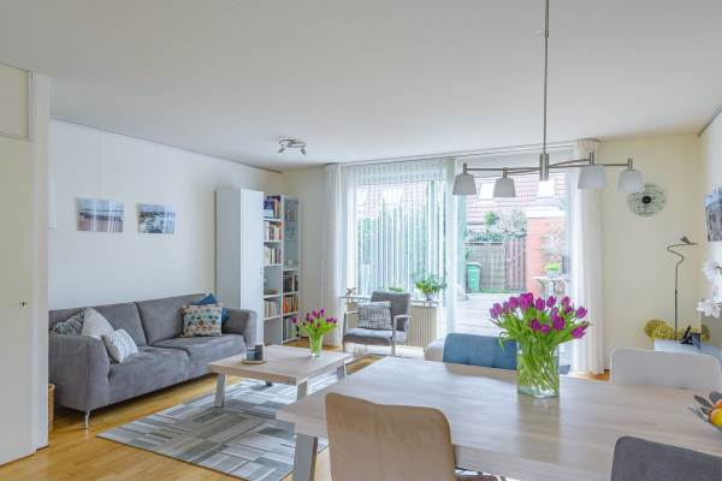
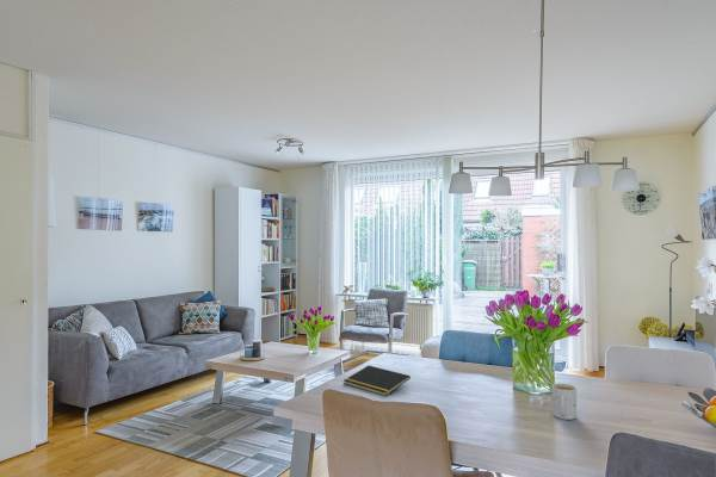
+ notepad [342,365,412,397]
+ mug [551,383,578,421]
